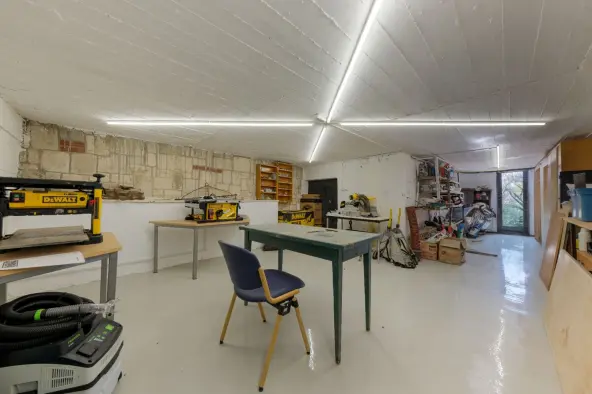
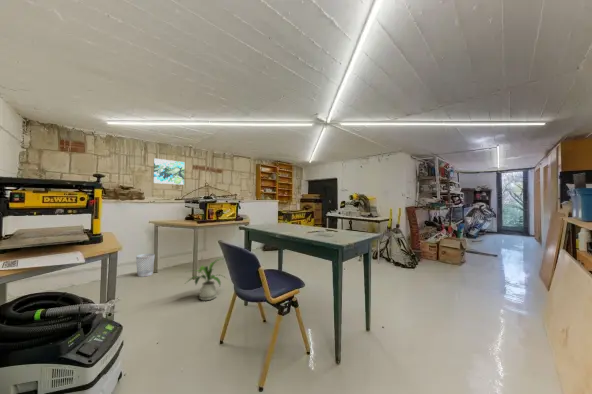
+ wall art [152,158,186,186]
+ wastebasket [135,253,156,278]
+ house plant [185,258,228,301]
